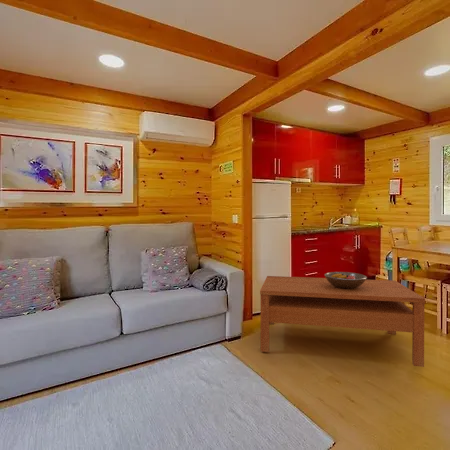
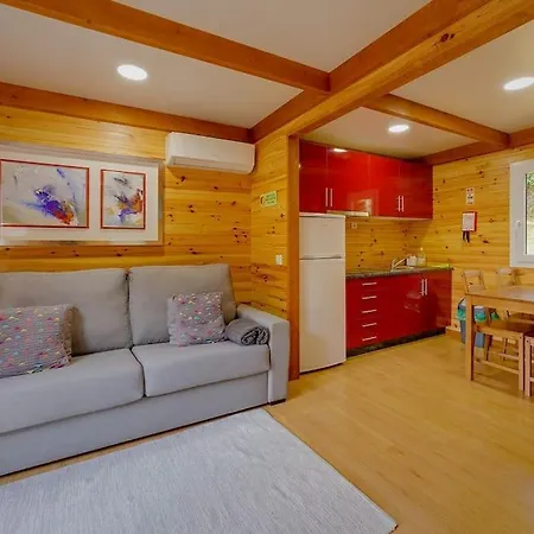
- fruit bowl [324,271,368,289]
- coffee table [259,275,426,368]
